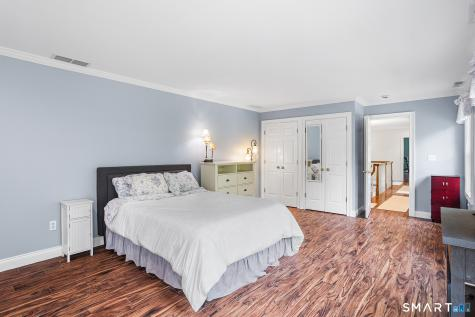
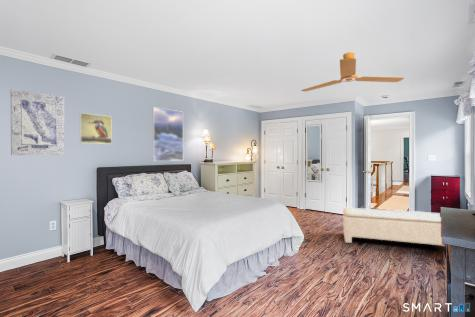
+ wall art [10,88,65,156]
+ bench [342,207,446,247]
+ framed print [152,106,184,162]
+ ceiling fan [300,51,405,92]
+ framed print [79,112,113,145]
